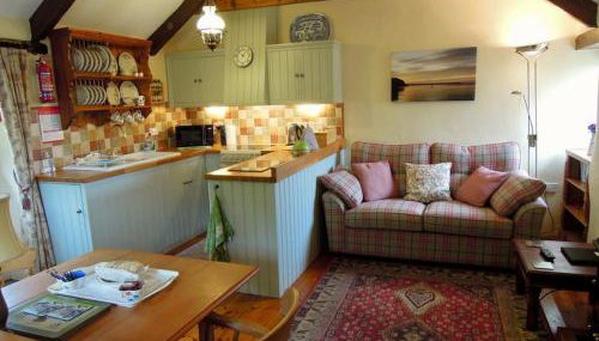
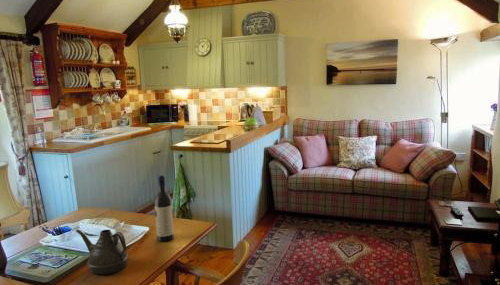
+ wine bottle [153,174,175,242]
+ teapot [75,229,129,275]
